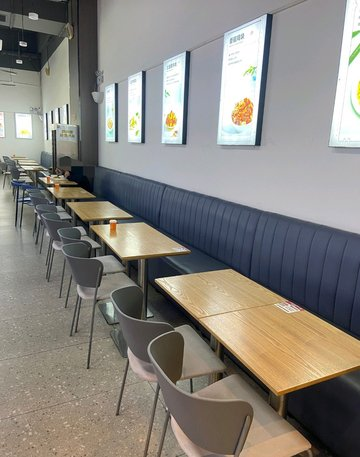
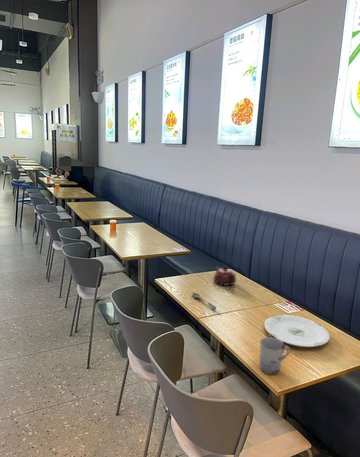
+ soupspoon [191,292,217,311]
+ teapot [213,265,237,287]
+ cup [259,336,291,375]
+ plate [264,314,331,348]
